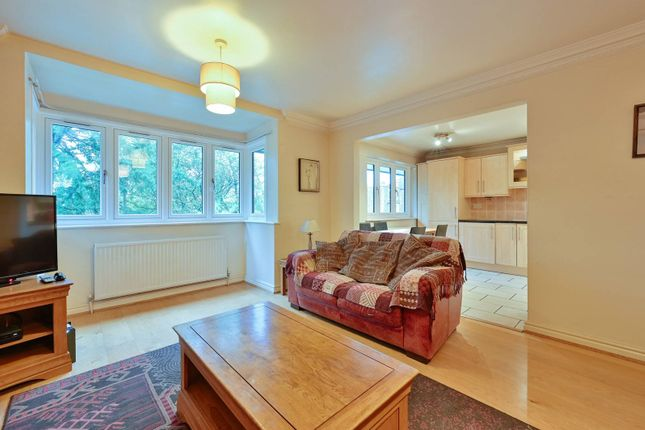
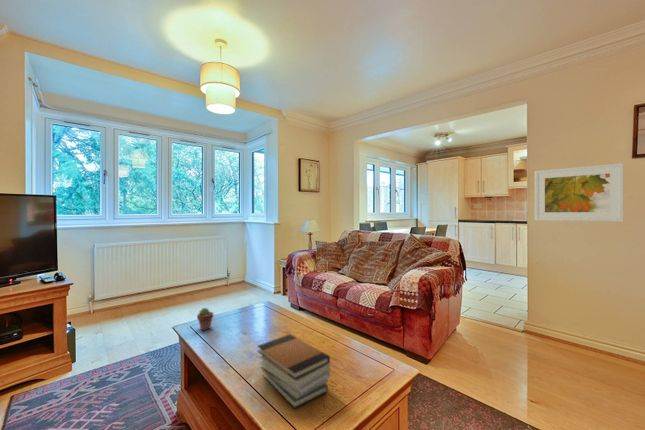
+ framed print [534,162,624,222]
+ potted succulent [196,307,215,331]
+ book stack [256,333,331,409]
